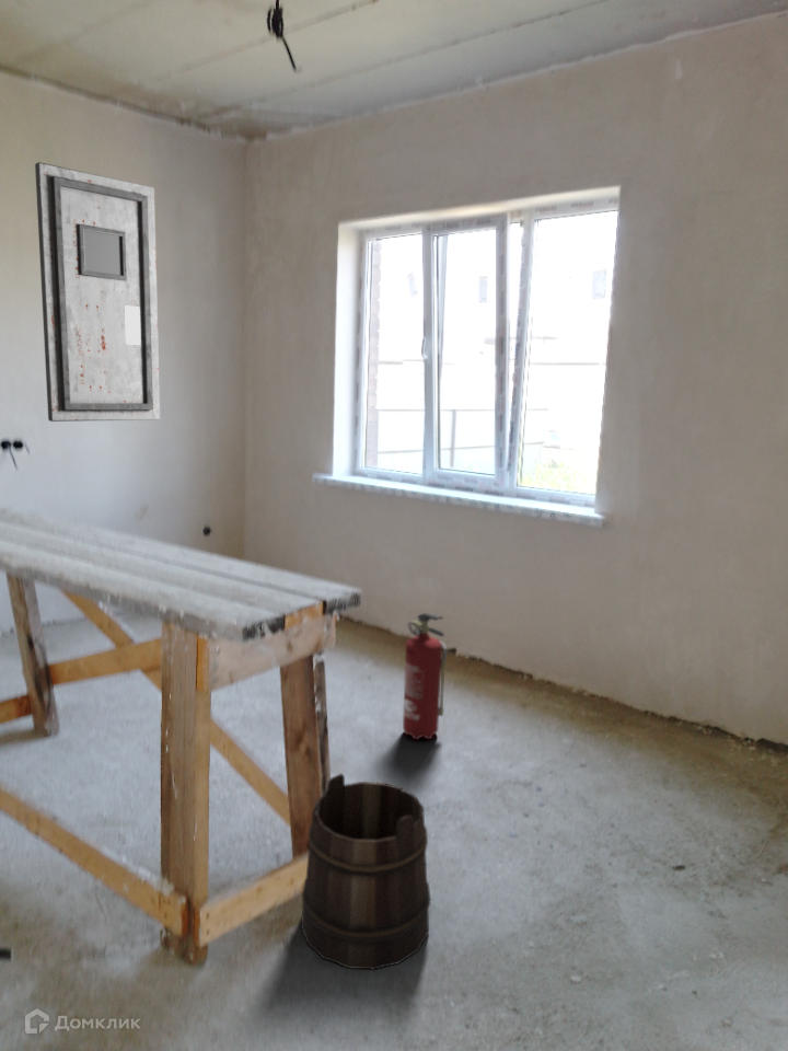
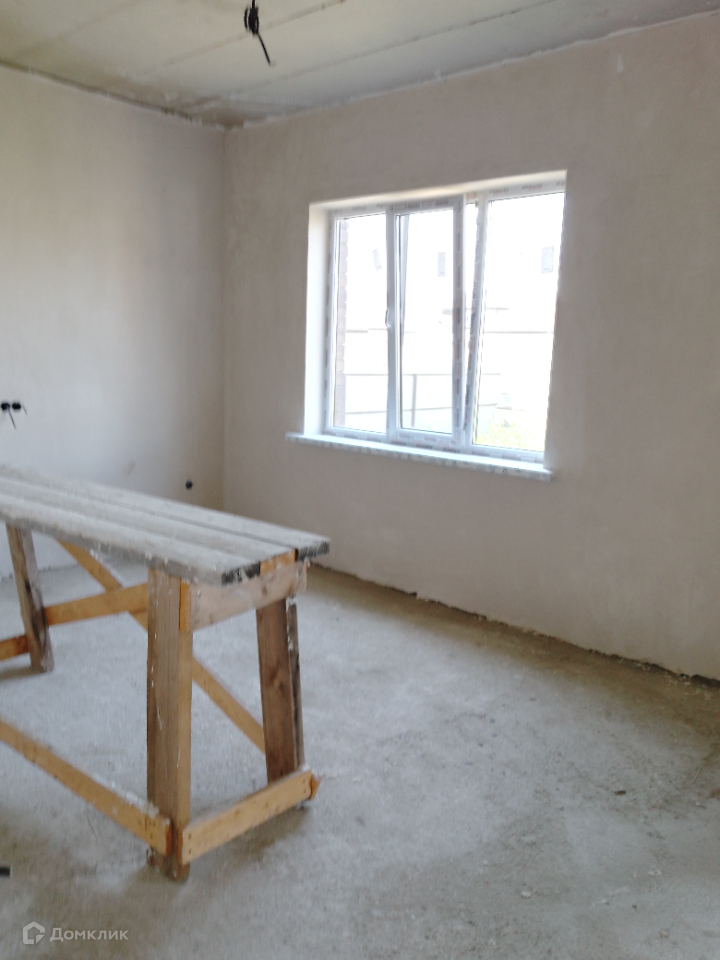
- bucket [300,773,431,971]
- fire extinguisher [402,611,449,741]
- door [34,161,161,423]
